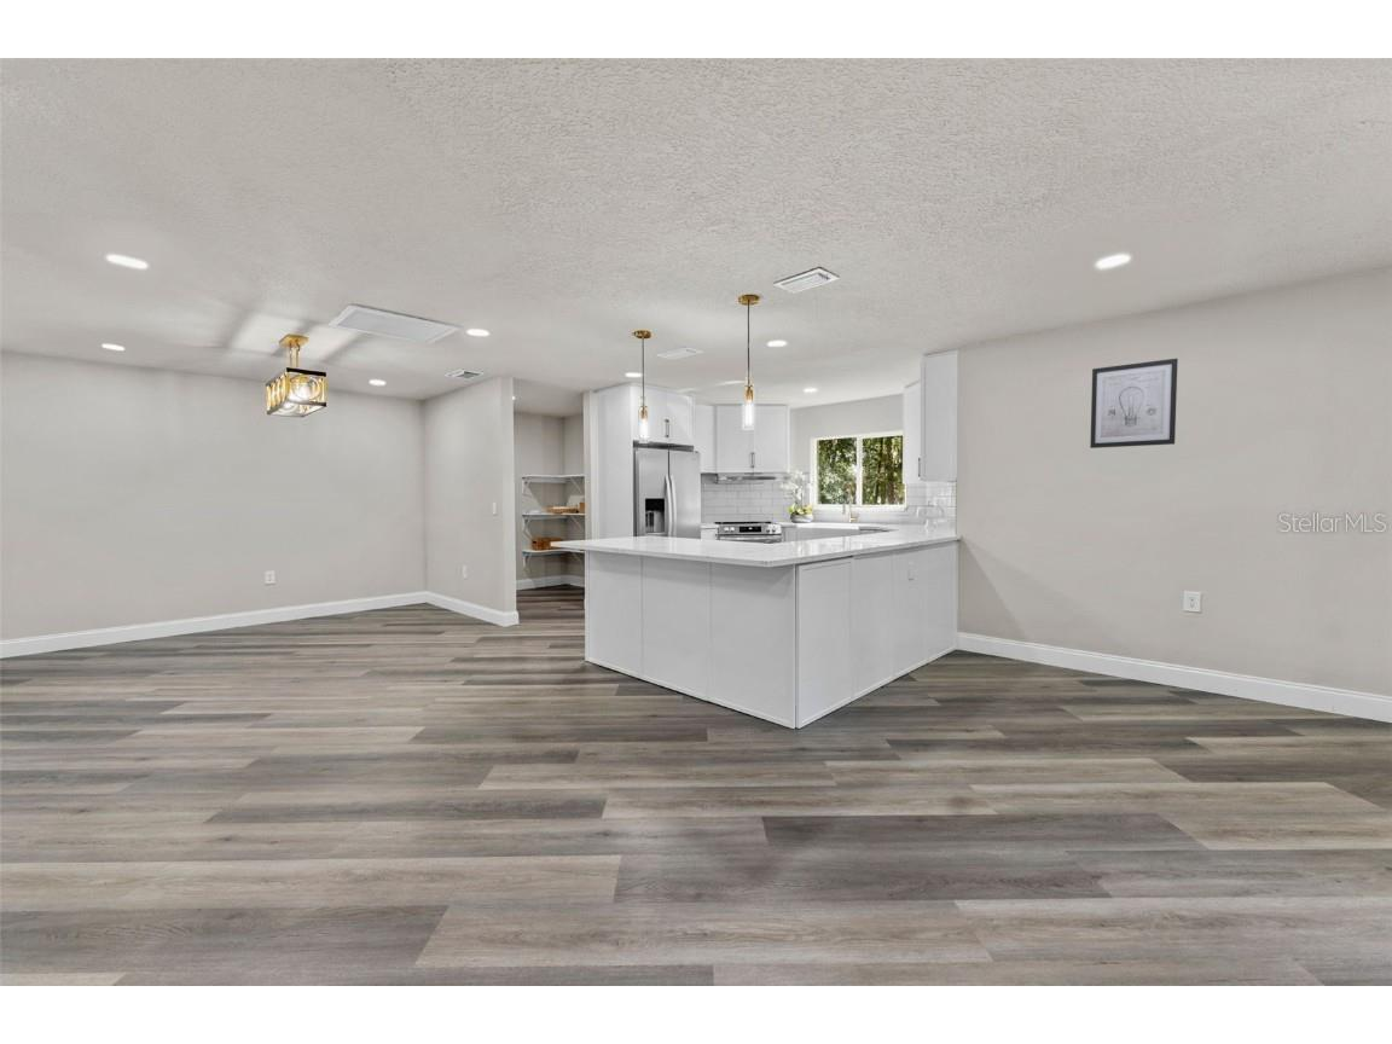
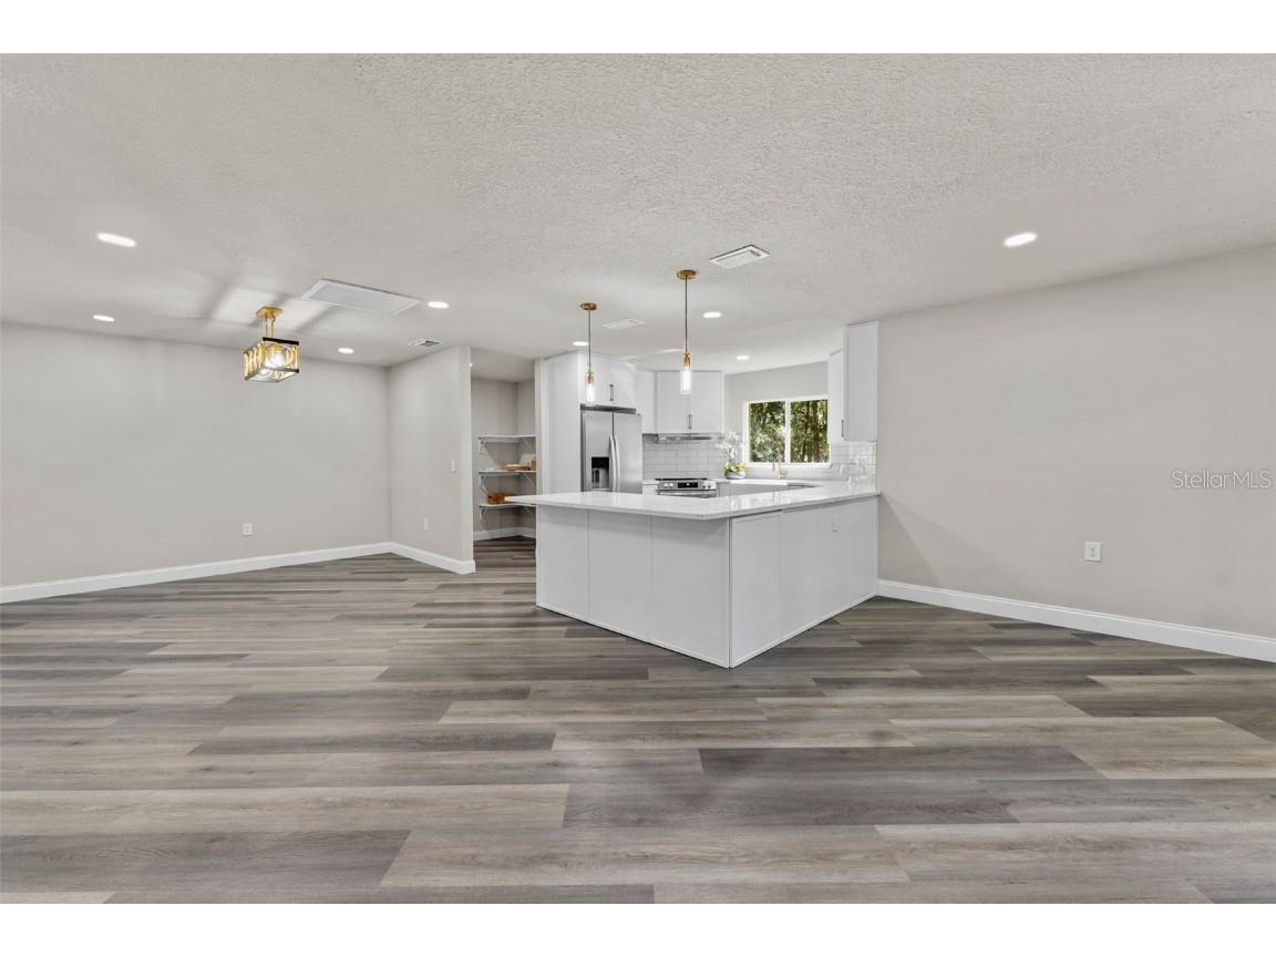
- wall art [1089,358,1179,450]
